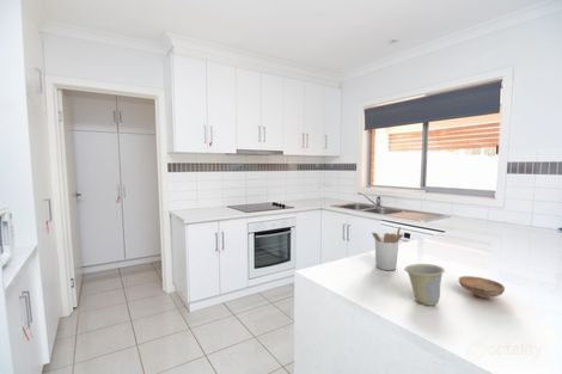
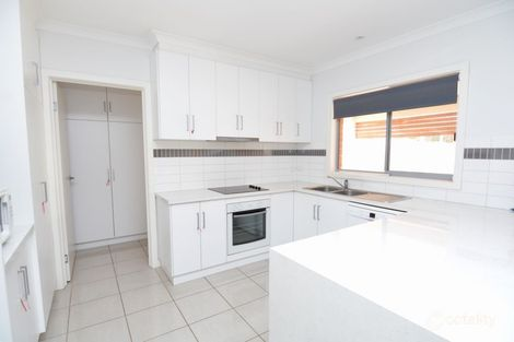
- utensil holder [371,226,404,271]
- bowl [458,275,506,299]
- cup [403,263,446,307]
